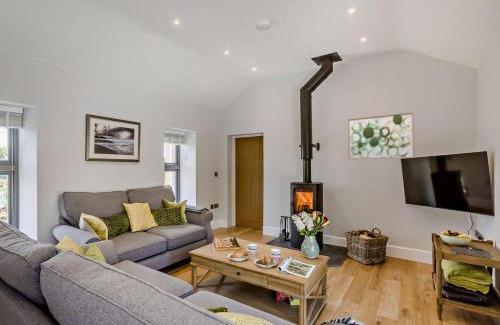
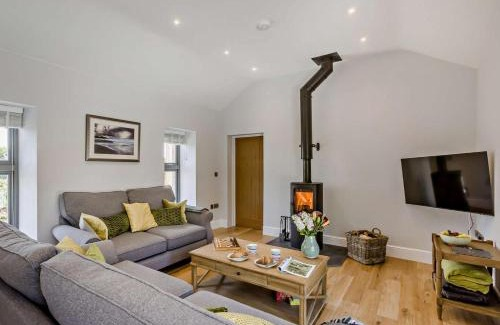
- wall art [347,111,416,160]
